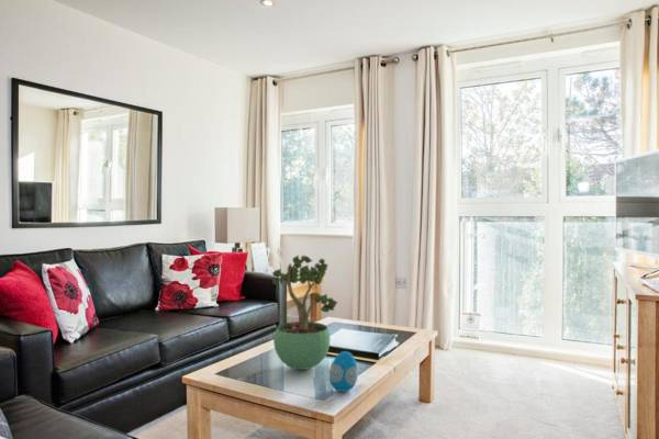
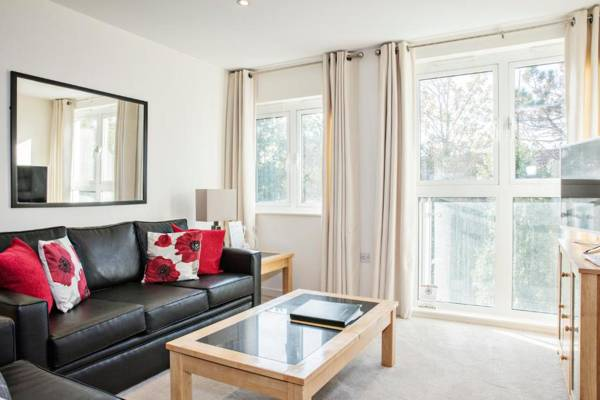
- potted plant [271,255,338,371]
- decorative egg [328,350,359,393]
